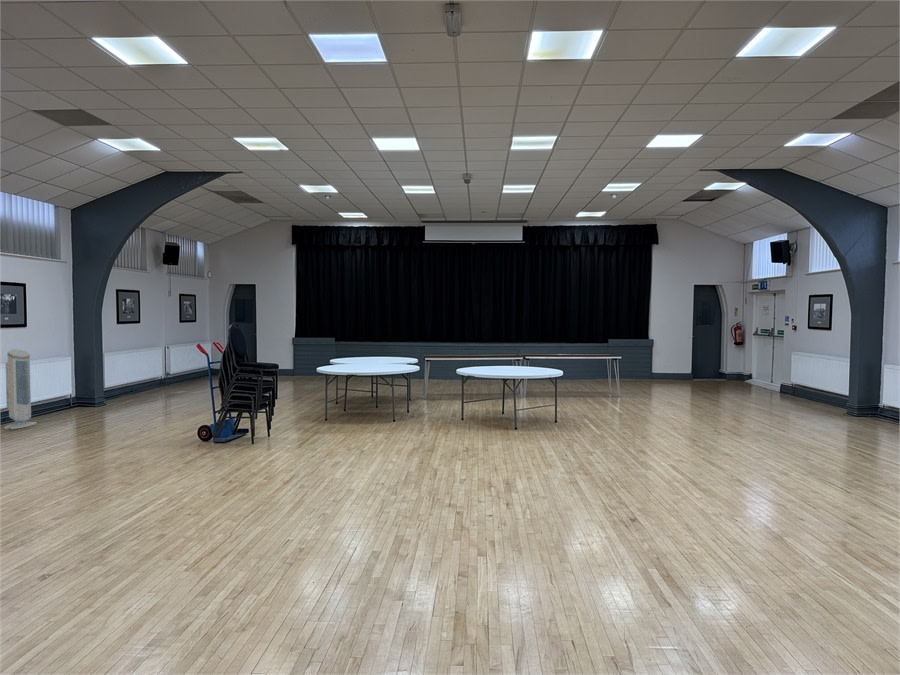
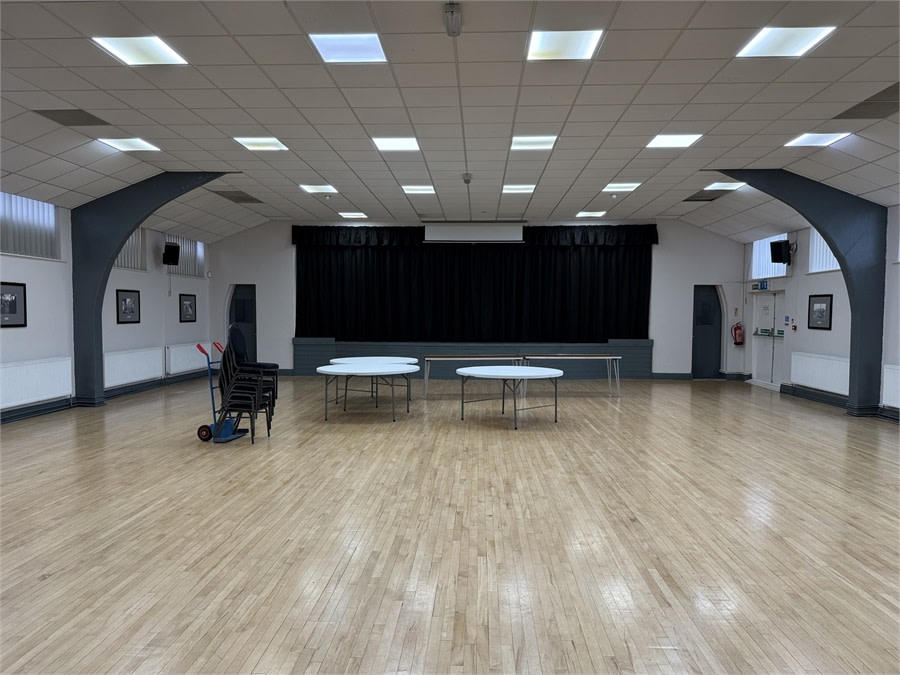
- air purifier [3,349,38,430]
